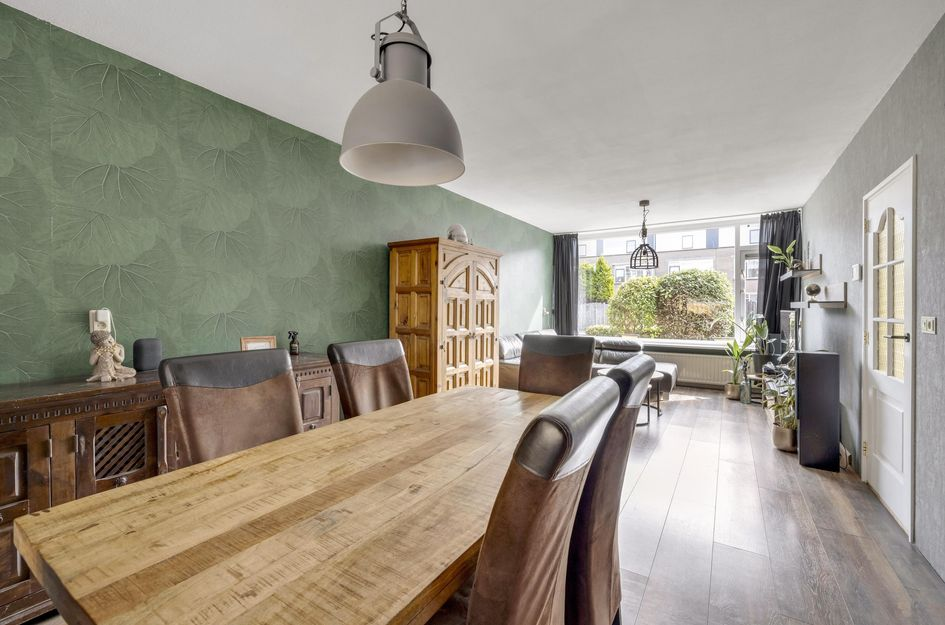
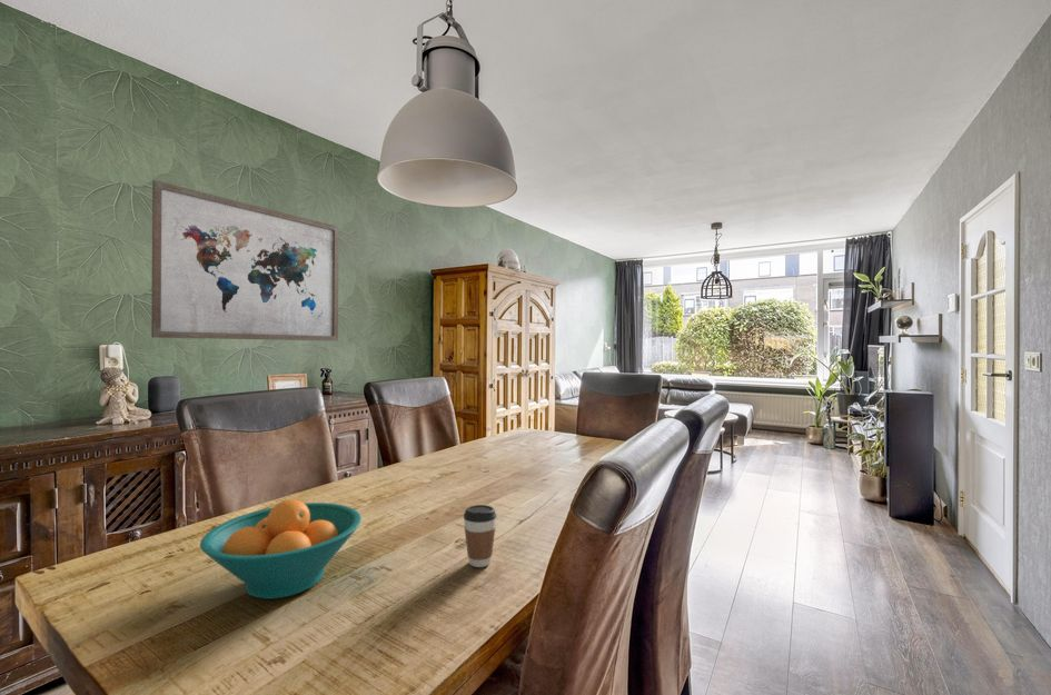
+ coffee cup [463,504,498,568]
+ wall art [150,179,339,342]
+ fruit bowl [199,498,363,600]
